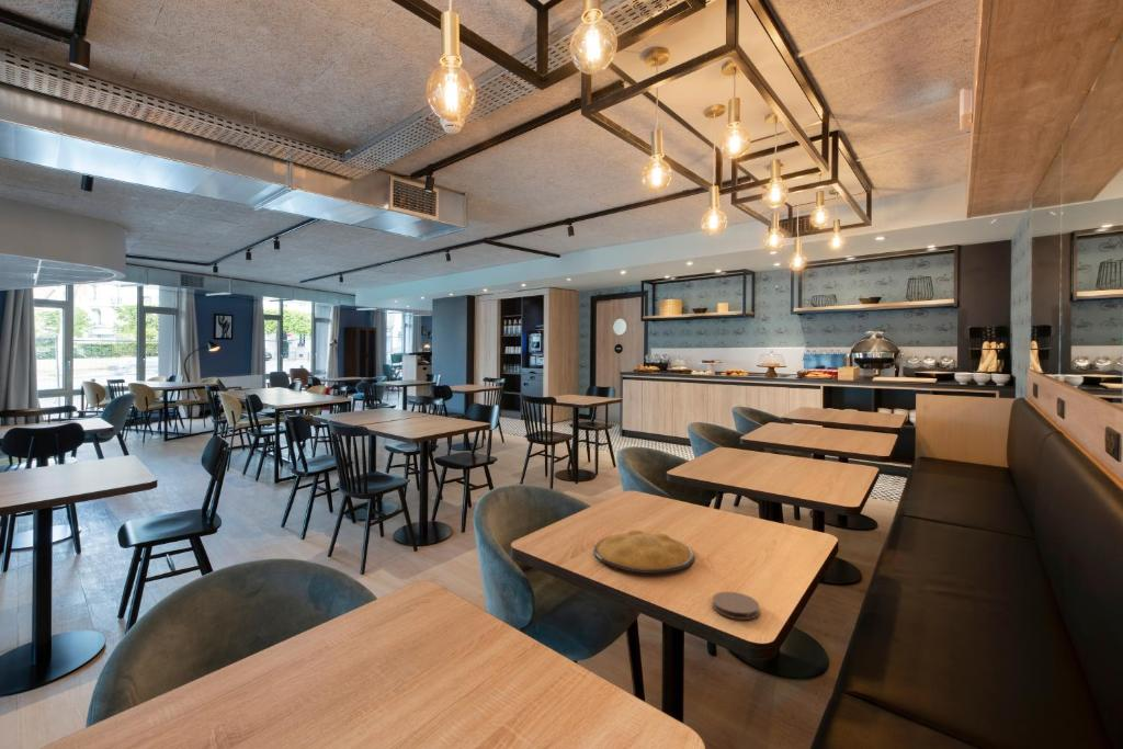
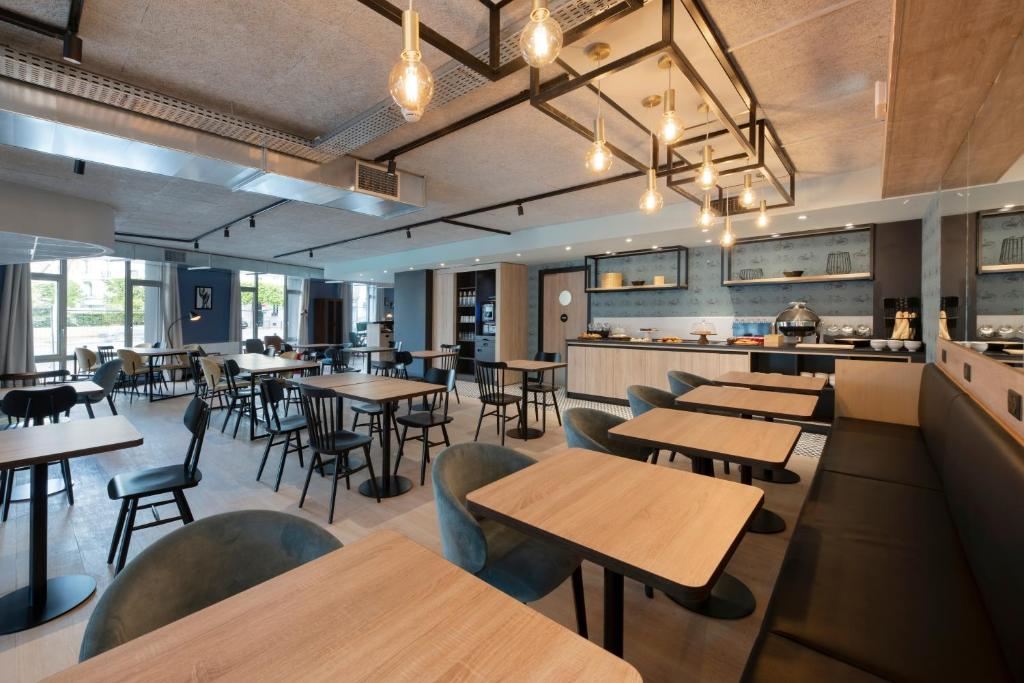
- coaster [711,591,760,621]
- plate [593,530,695,575]
